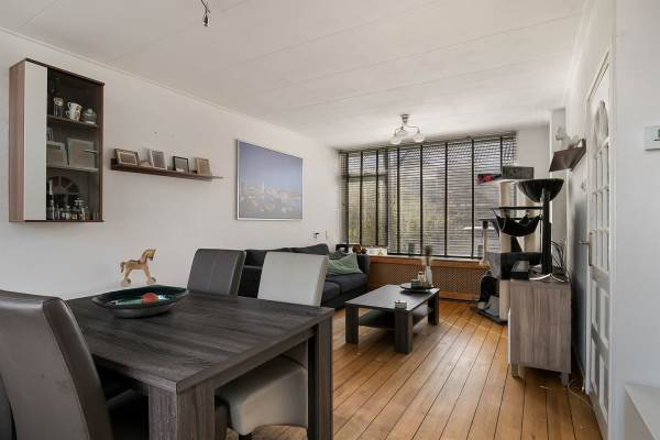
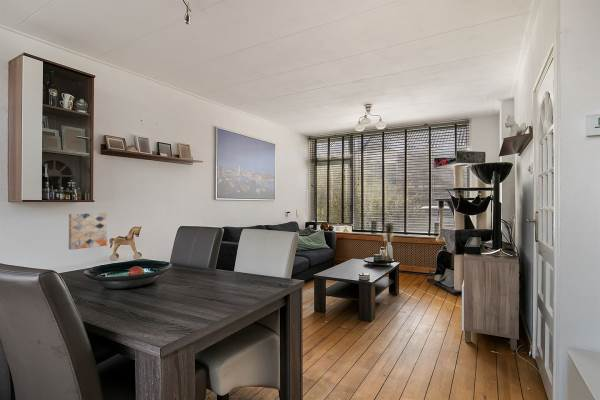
+ wall art [68,212,108,251]
